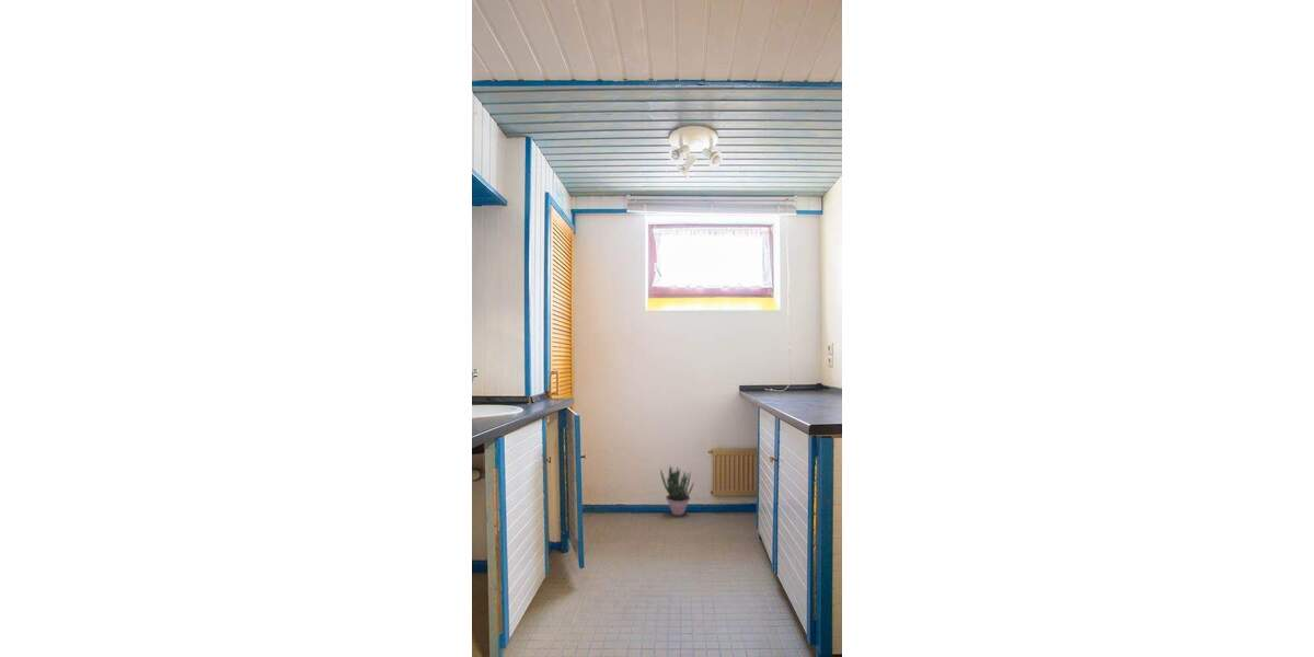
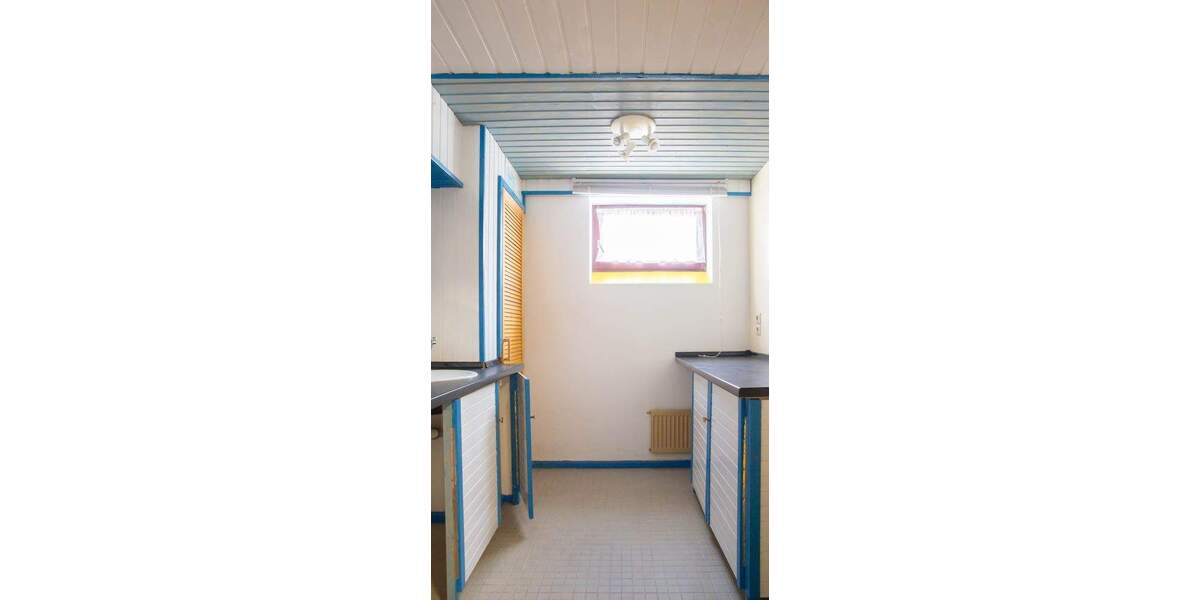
- potted plant [659,464,695,517]
